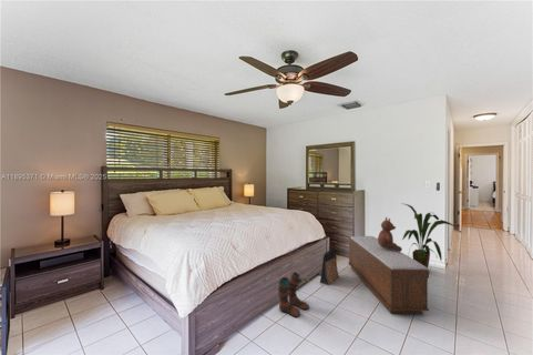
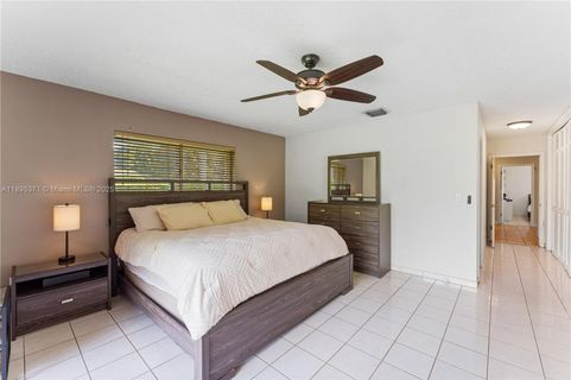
- house plant [400,202,458,268]
- boots [277,271,311,318]
- bench [347,235,430,315]
- bag [319,246,340,286]
- stuffed bear [377,216,403,252]
